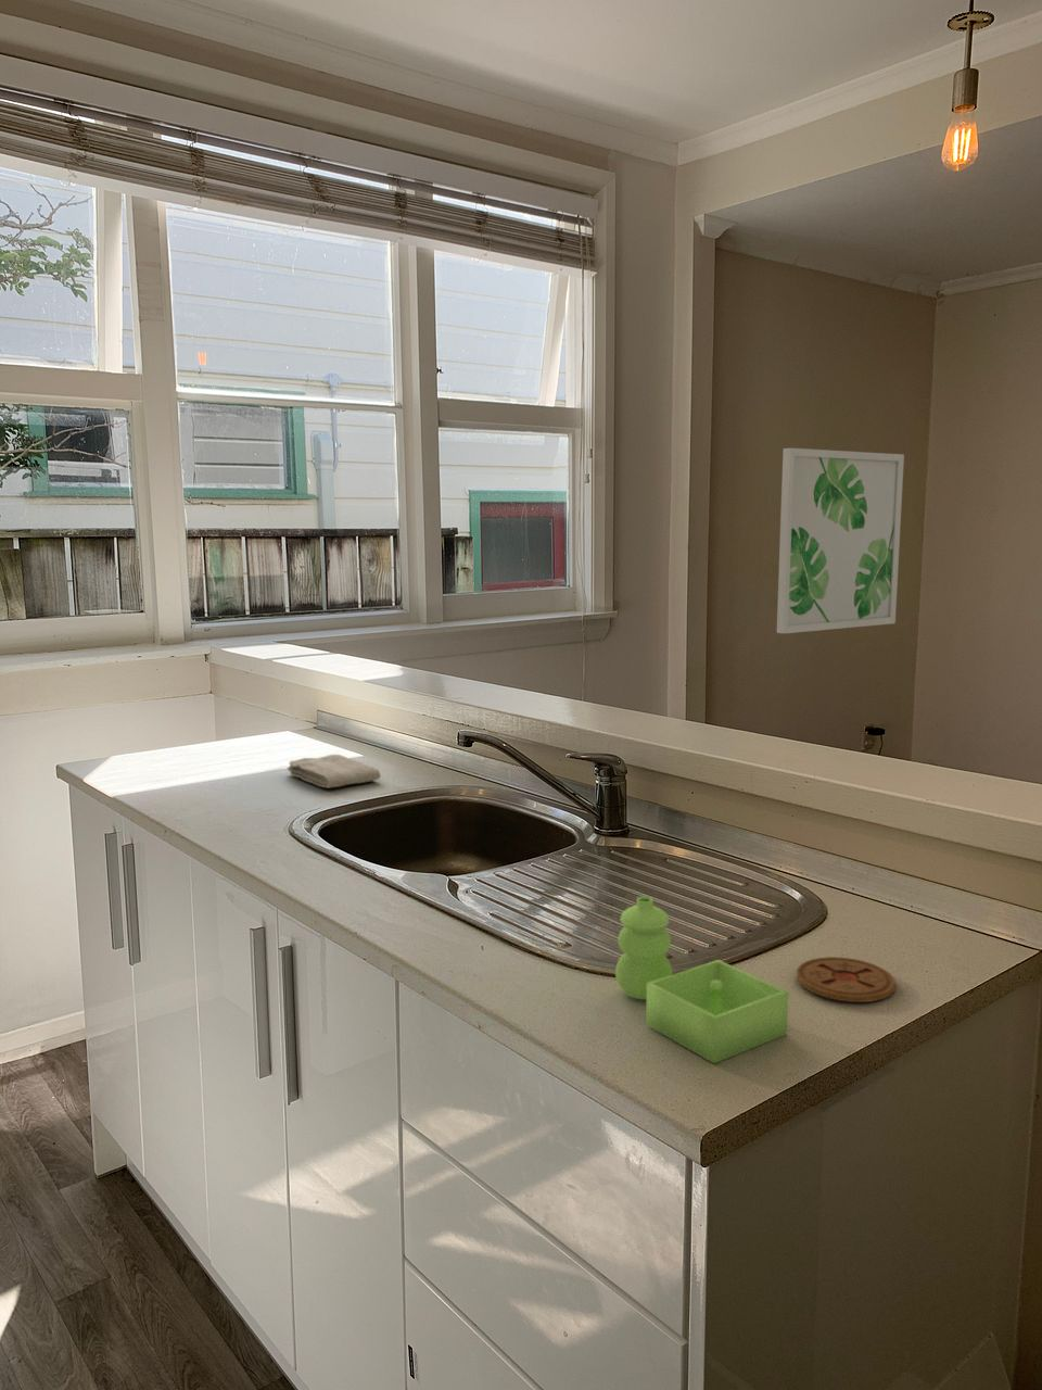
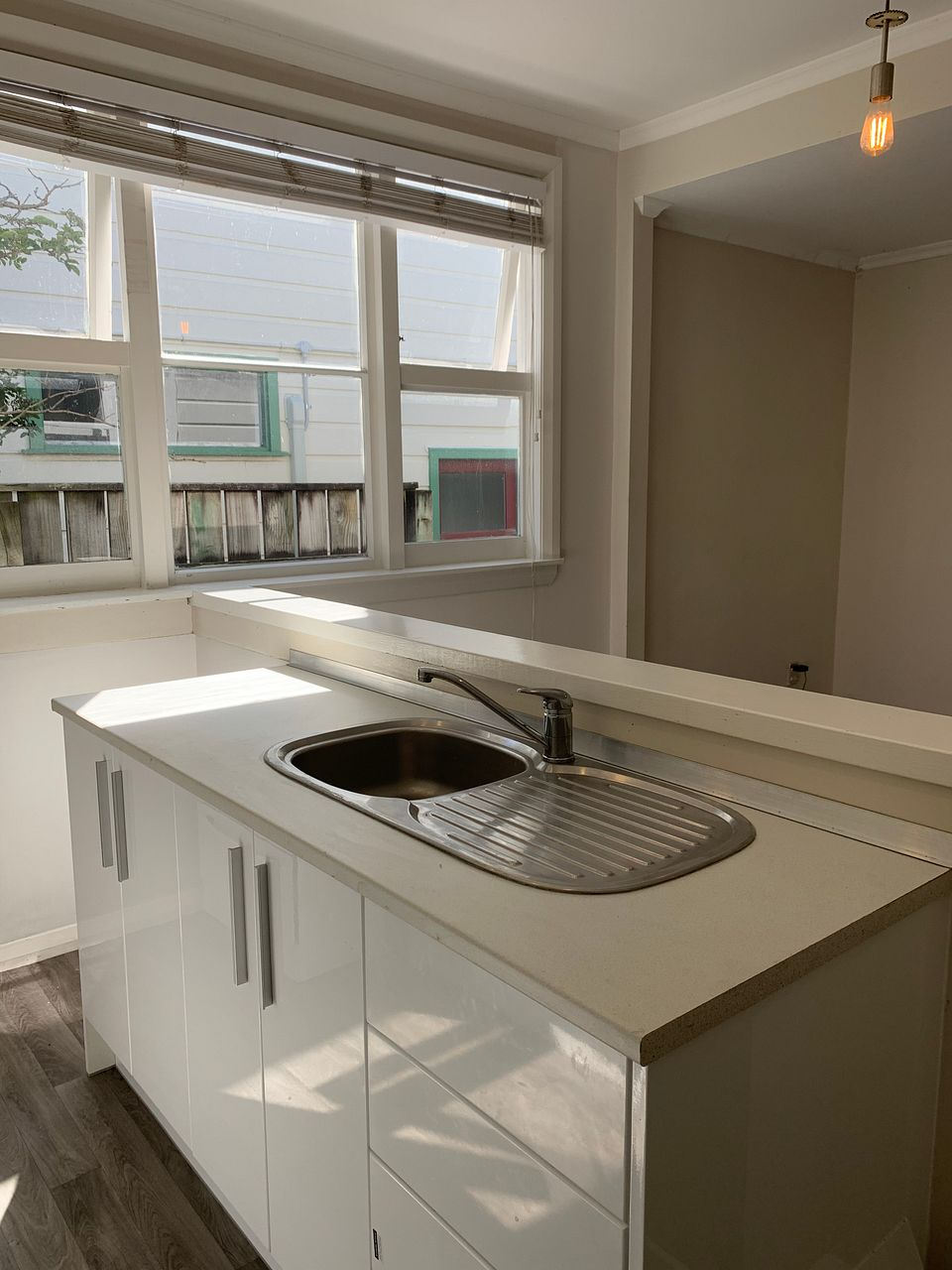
- washcloth [287,754,382,789]
- coaster [796,955,896,1004]
- soap dispenser [614,896,790,1064]
- wall art [776,448,905,634]
